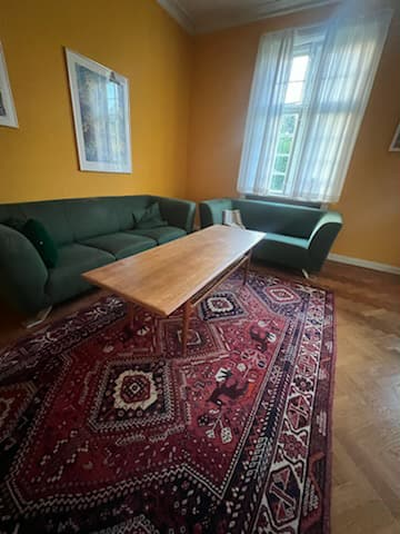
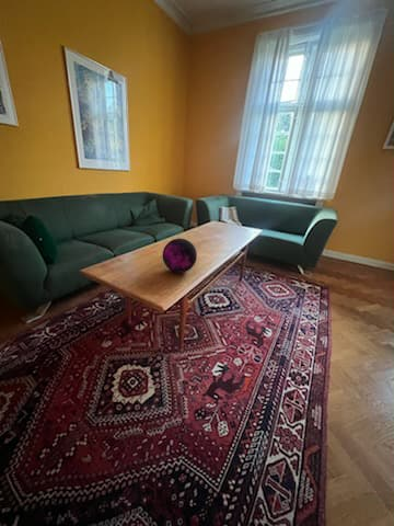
+ decorative orb [162,238,198,274]
